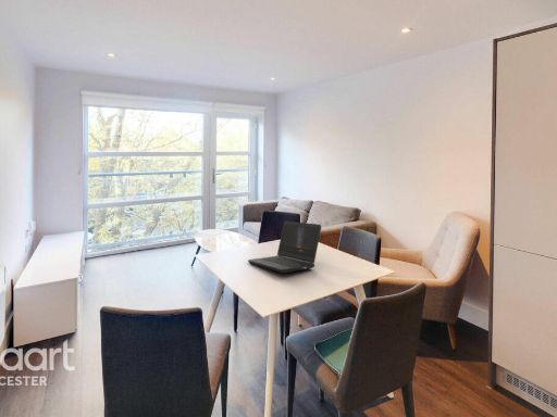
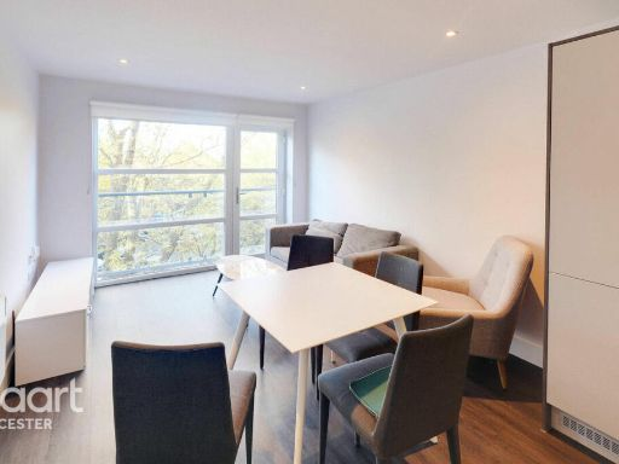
- laptop computer [247,220,322,274]
